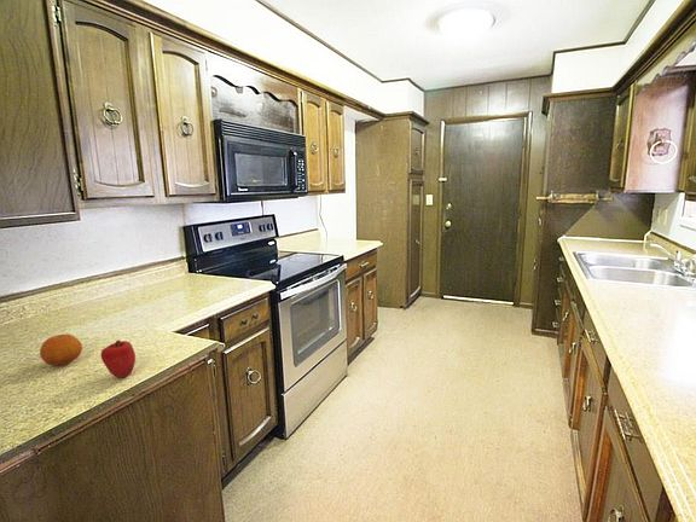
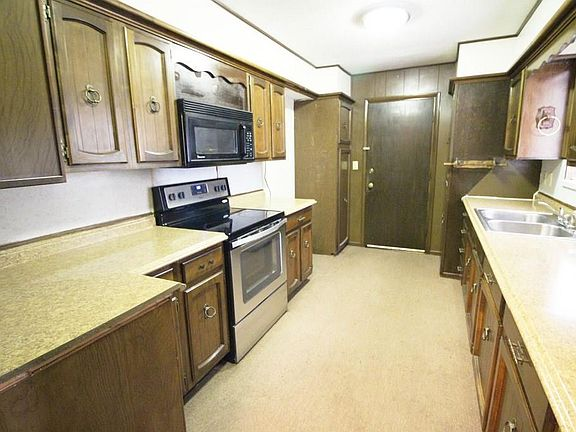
- apple [100,340,137,379]
- fruit [39,334,83,366]
